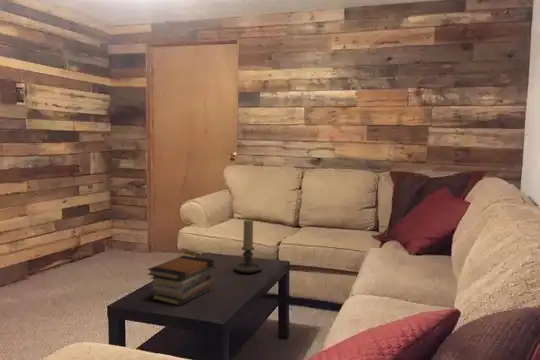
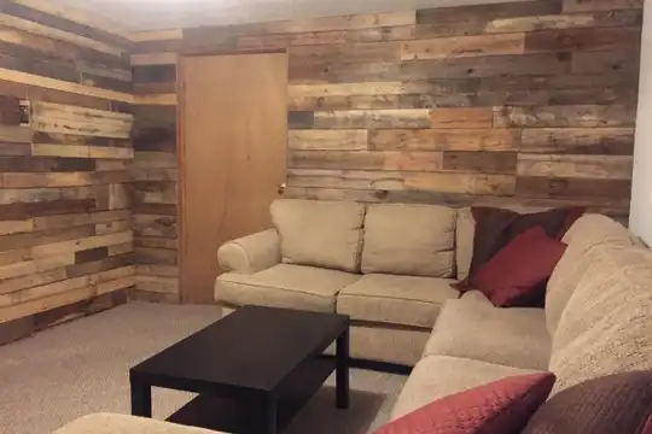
- candle holder [233,218,263,274]
- book stack [146,254,216,307]
